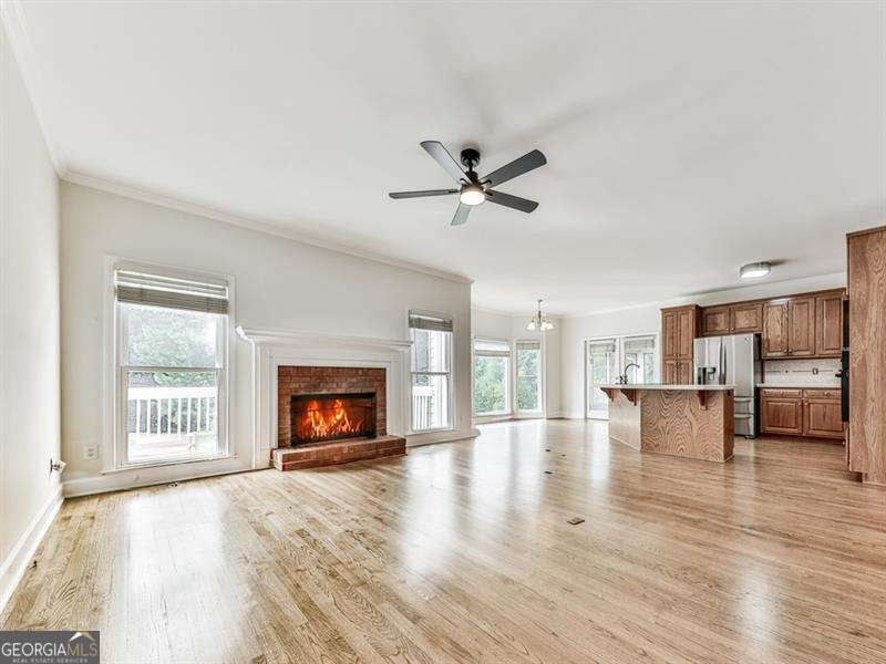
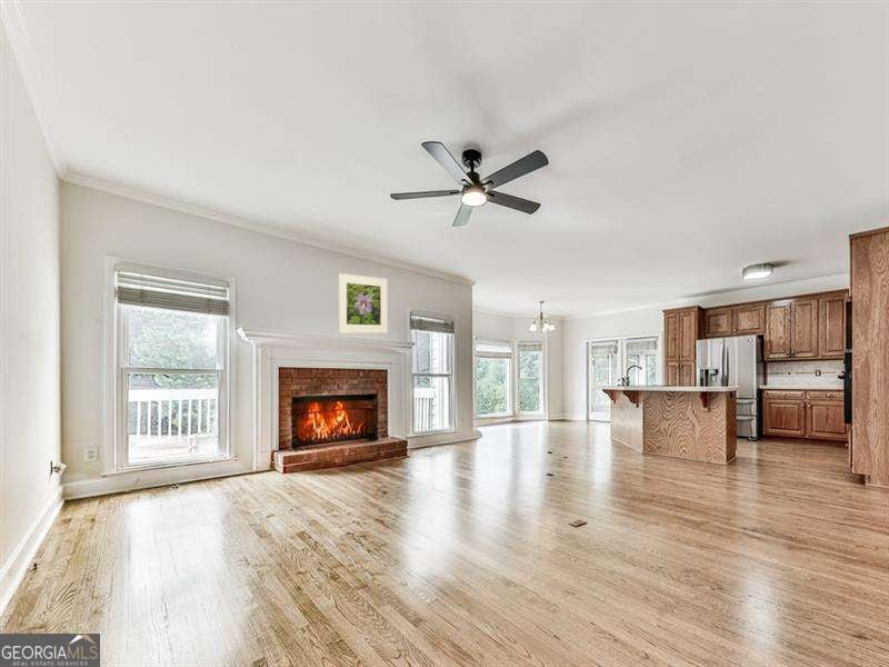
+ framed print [337,272,389,335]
